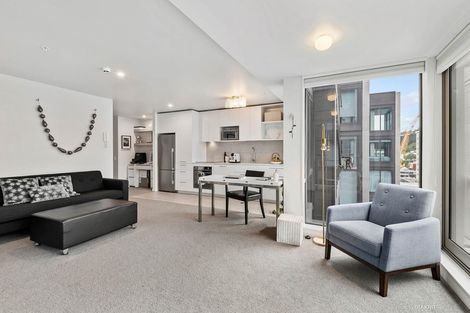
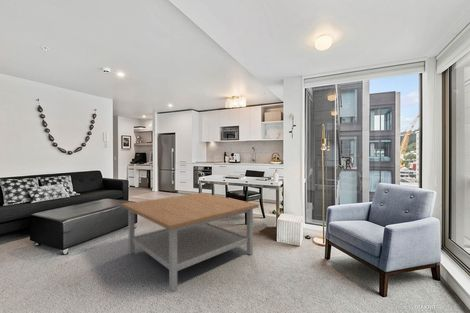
+ coffee table [121,192,260,292]
